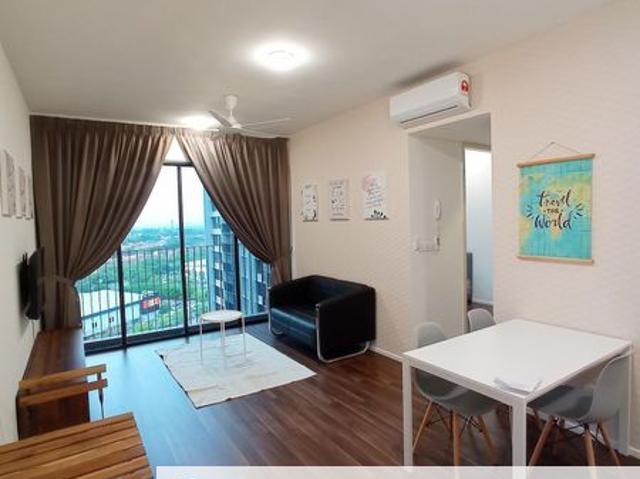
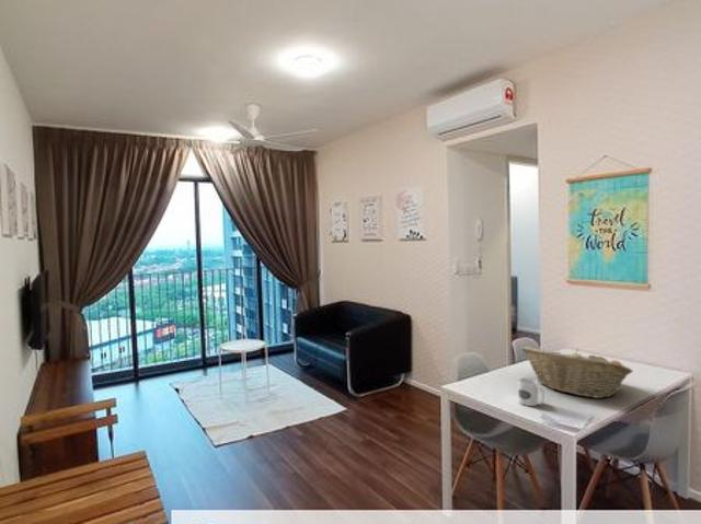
+ fruit basket [520,346,634,399]
+ mug [517,377,545,407]
